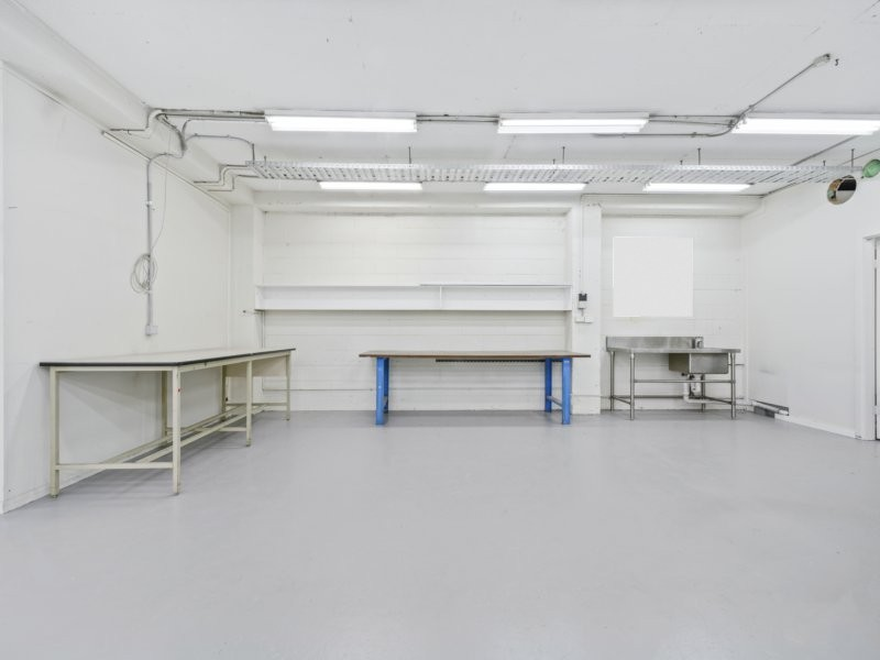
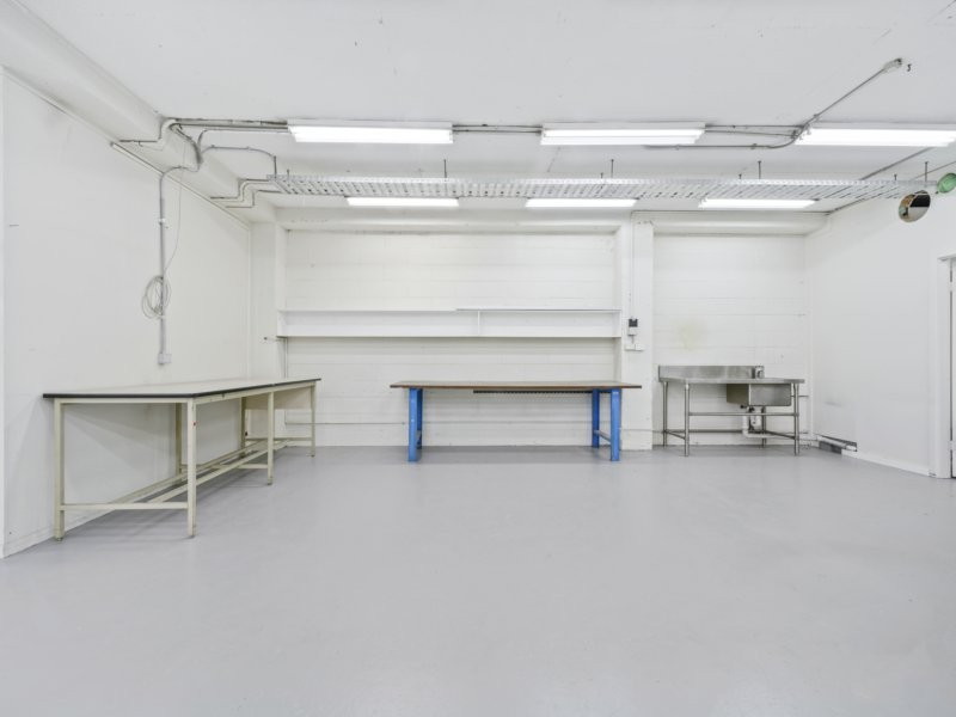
- wall art [612,237,693,318]
